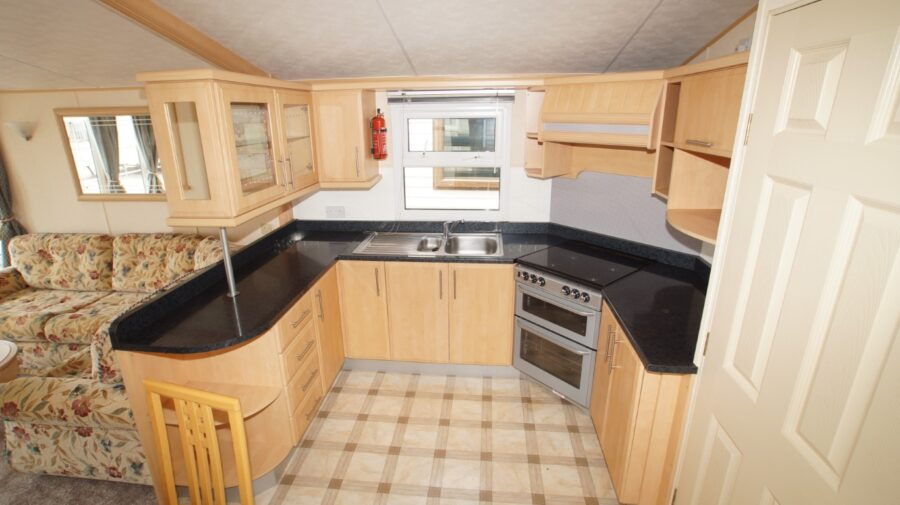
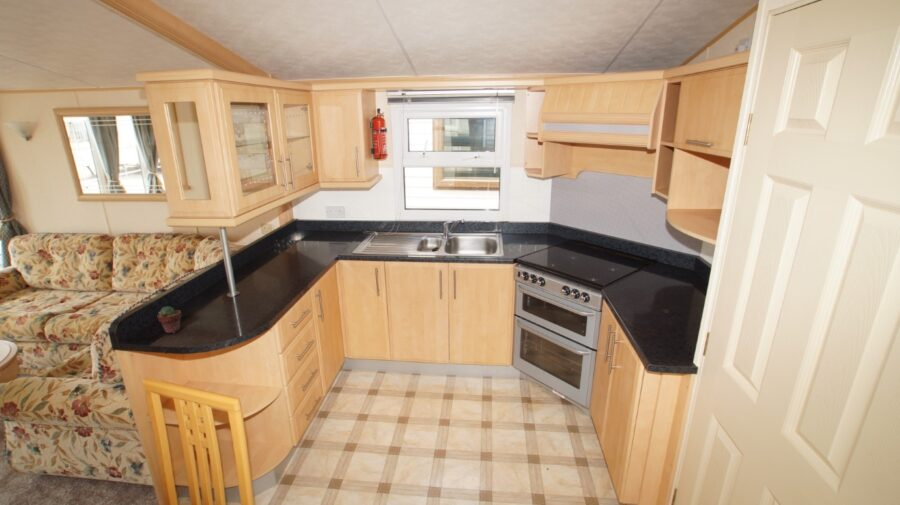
+ potted succulent [156,305,182,334]
